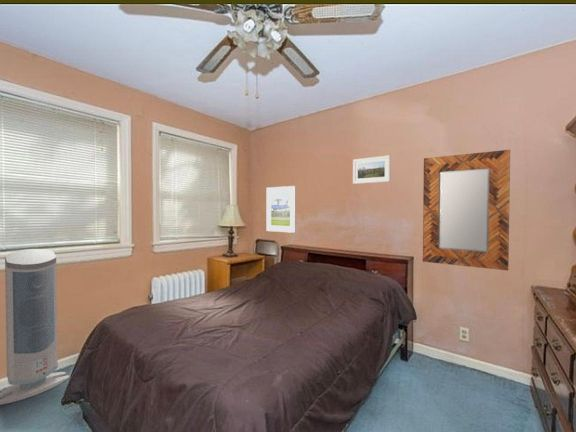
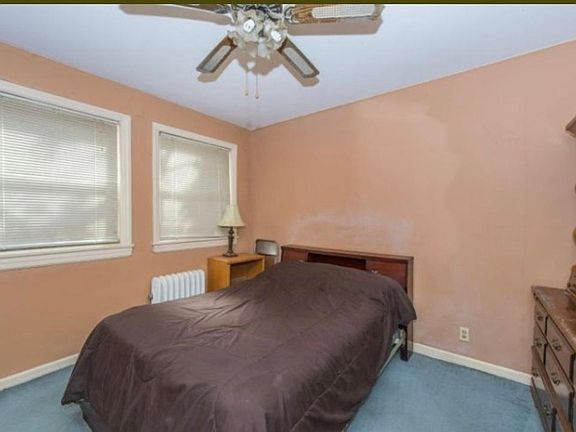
- air purifier [0,248,70,406]
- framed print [266,185,297,234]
- home mirror [422,149,511,271]
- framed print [352,154,391,185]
